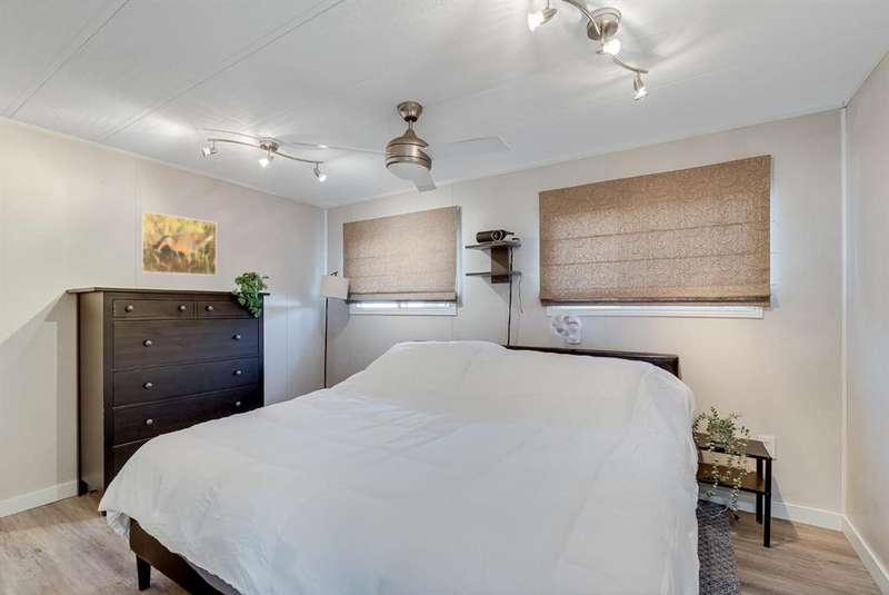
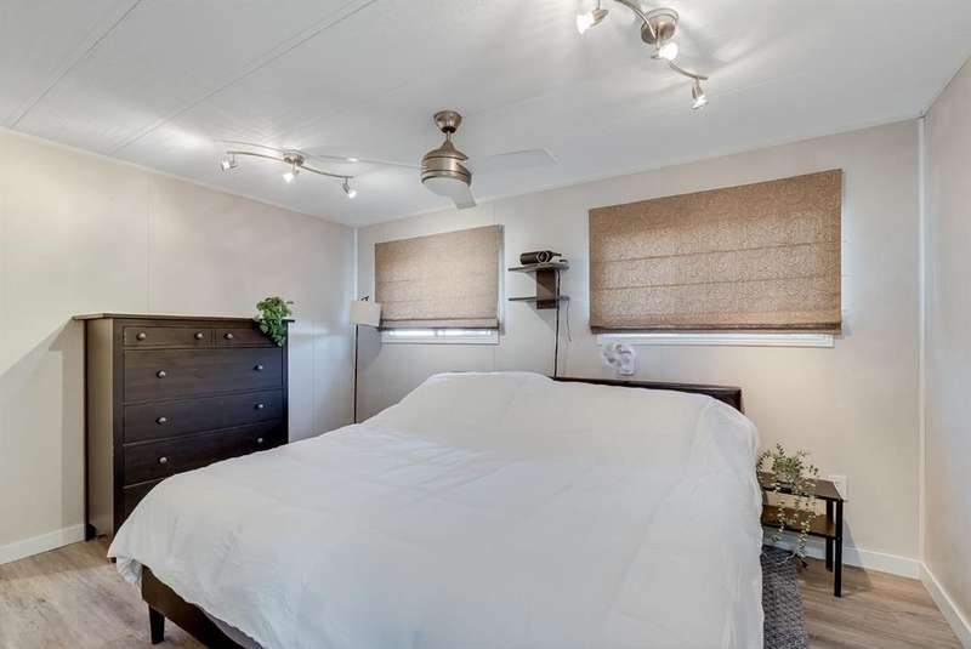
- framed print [139,210,218,277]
